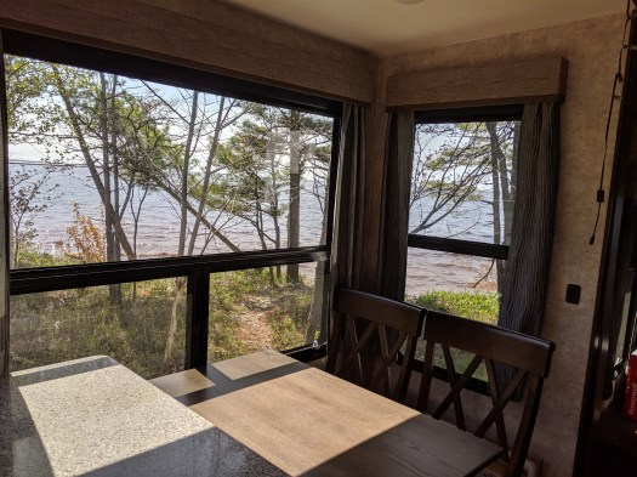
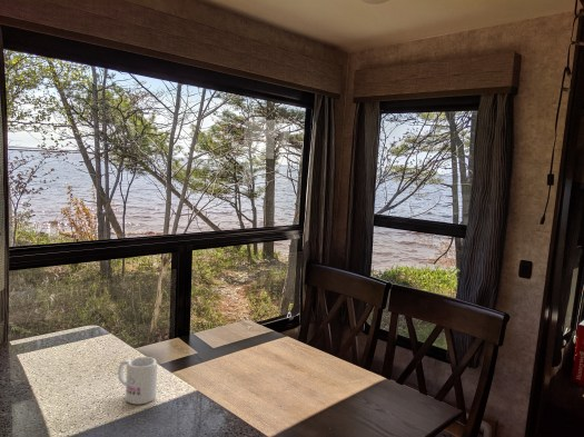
+ mug [117,356,158,406]
